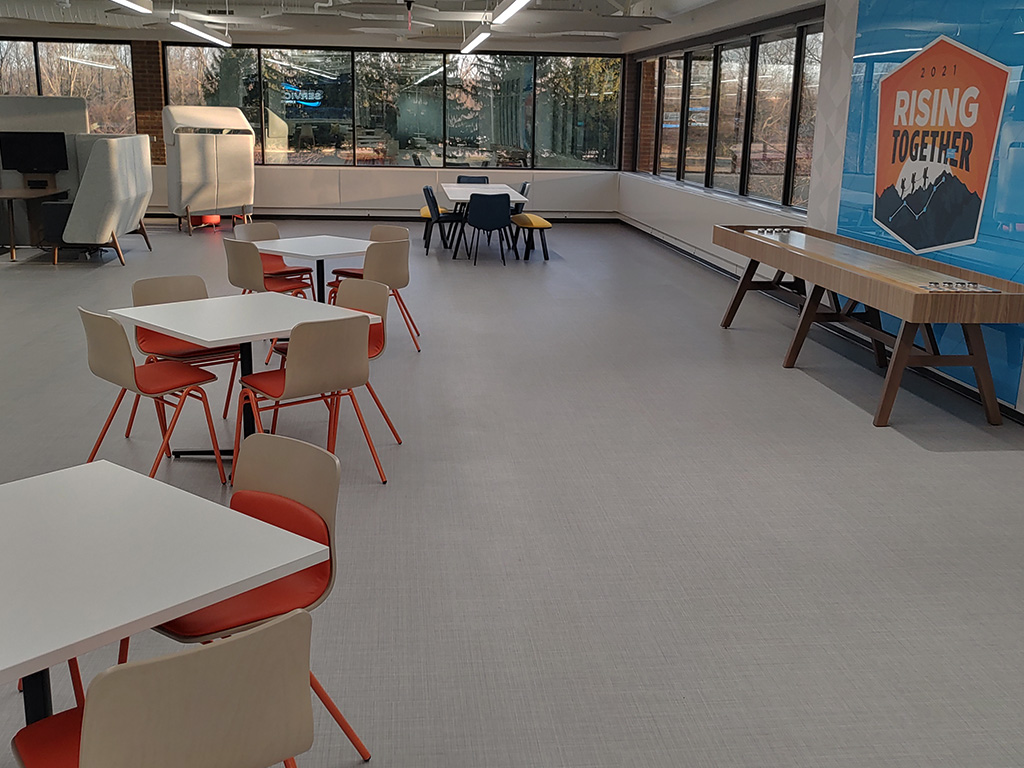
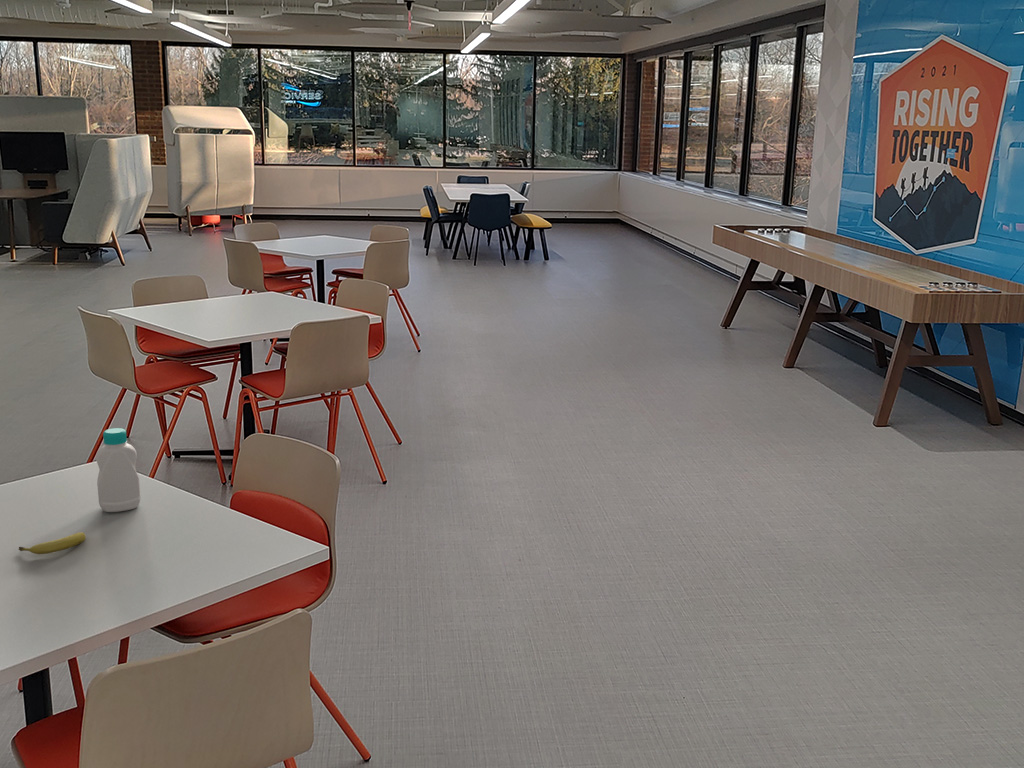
+ fruit [18,531,87,555]
+ bottle [95,427,142,513]
